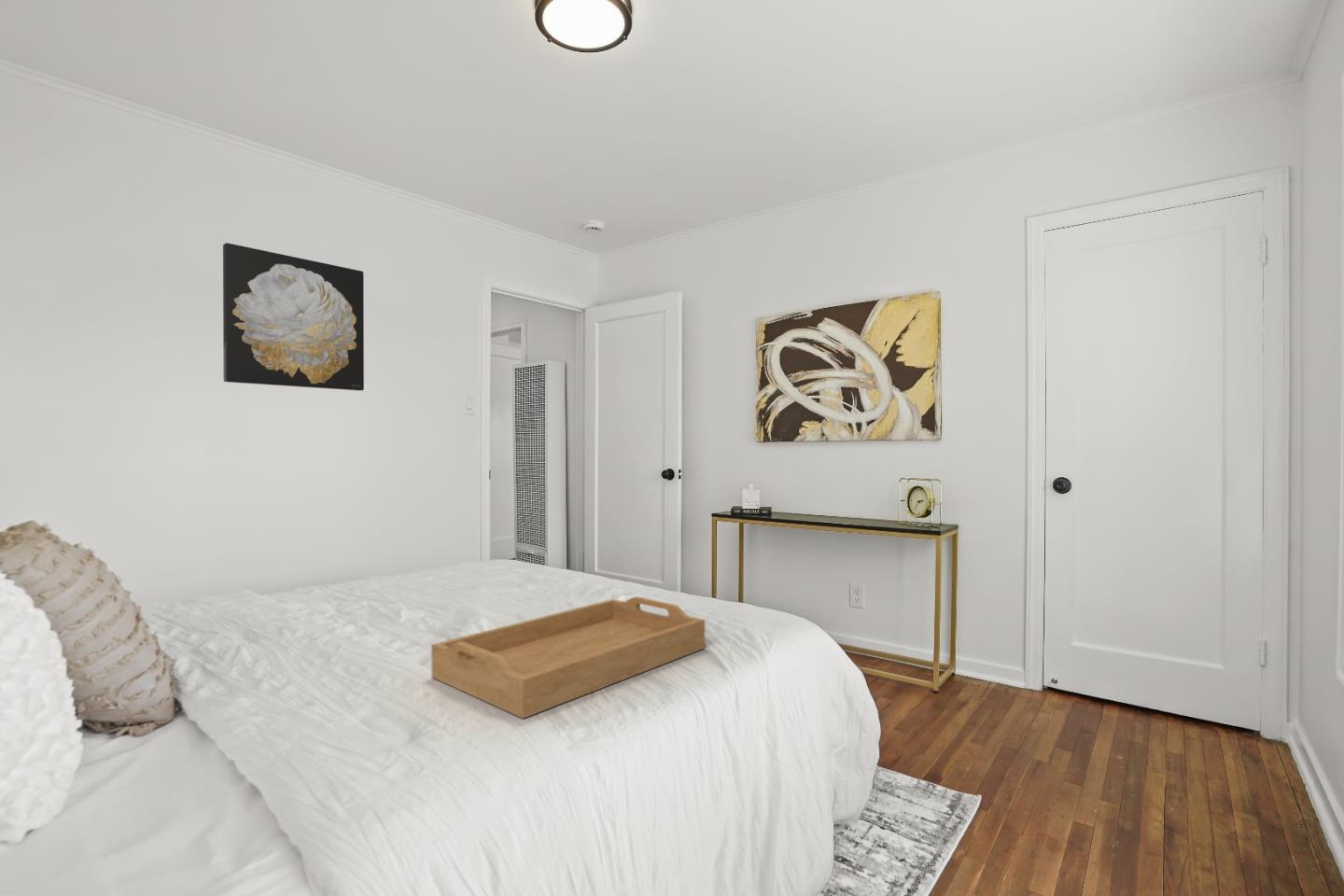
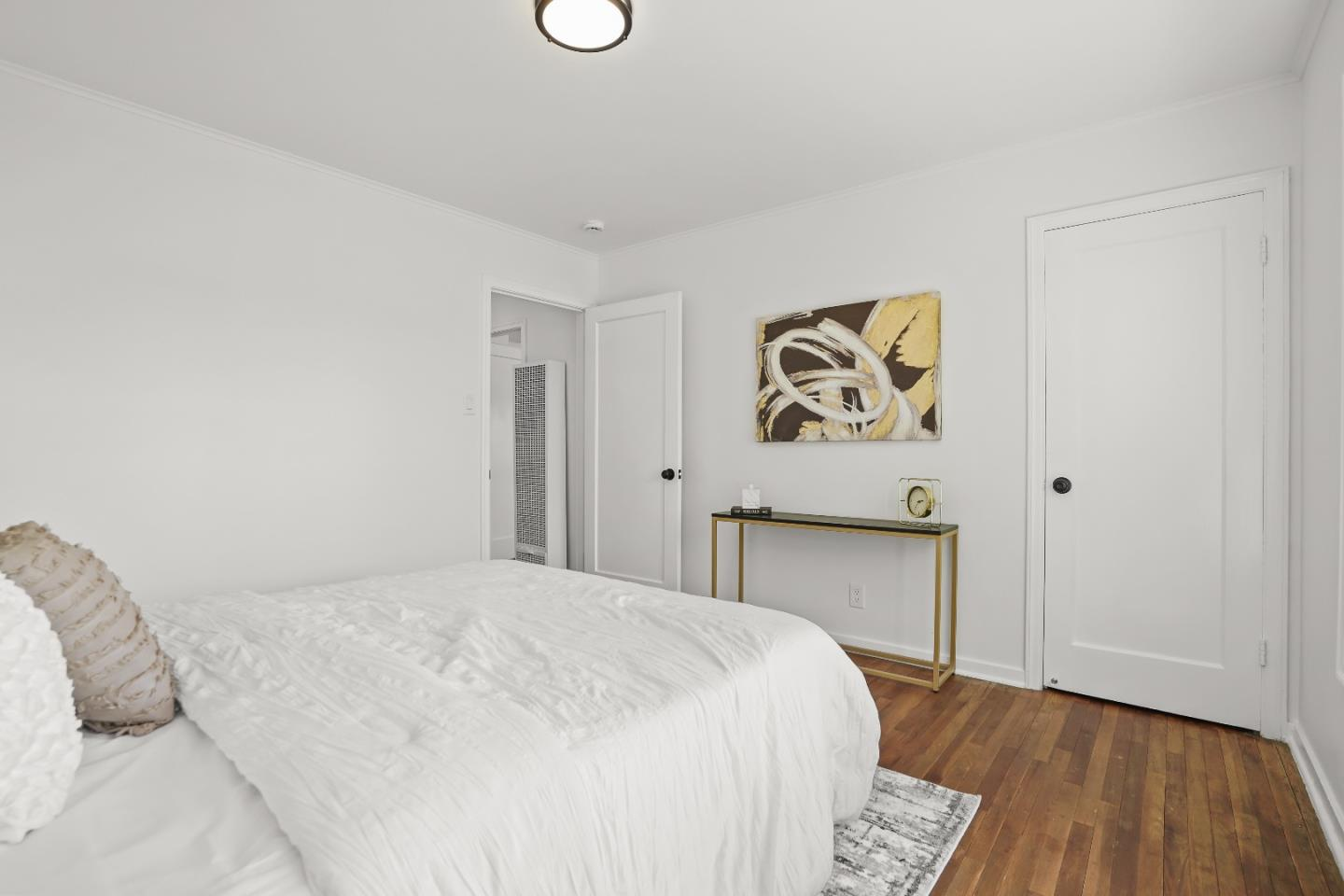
- serving tray [430,595,706,720]
- wall art [222,242,365,392]
